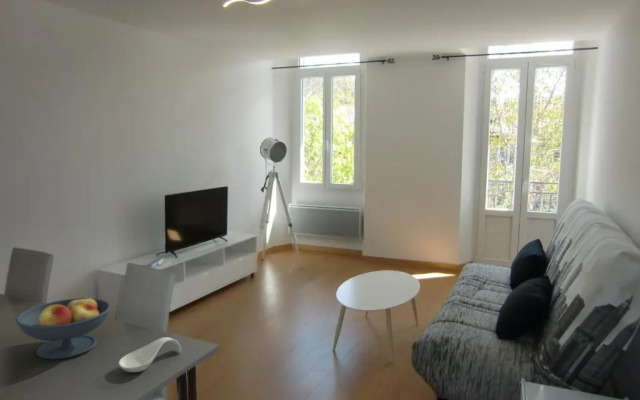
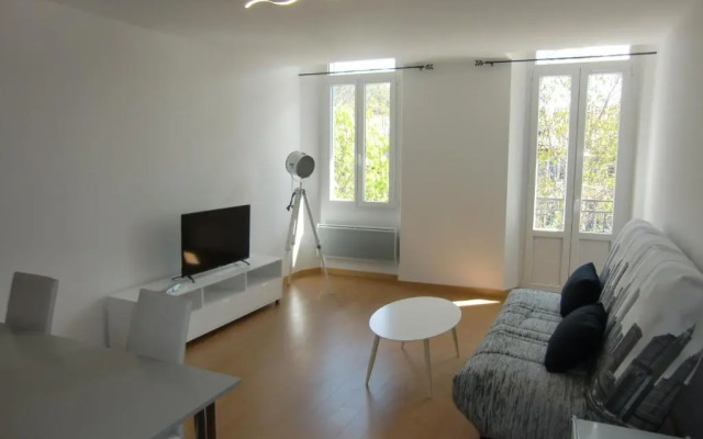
- fruit bowl [15,294,112,360]
- spoon rest [118,336,183,373]
